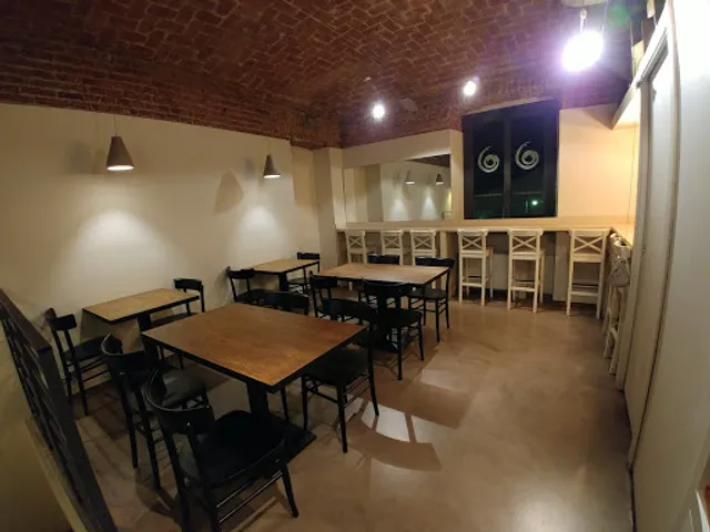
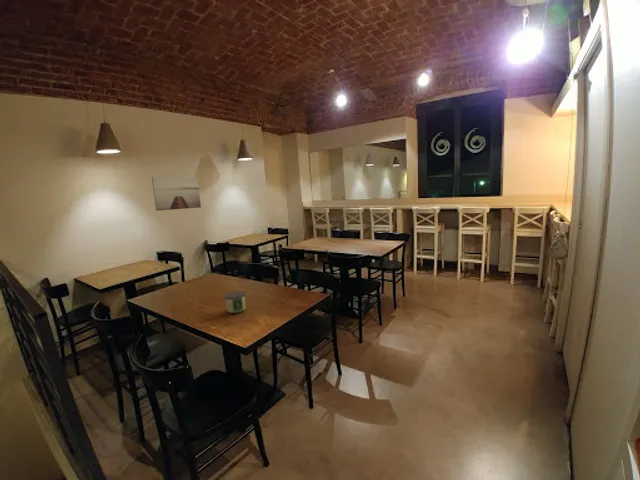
+ candle [223,290,246,314]
+ wall art [151,176,202,212]
